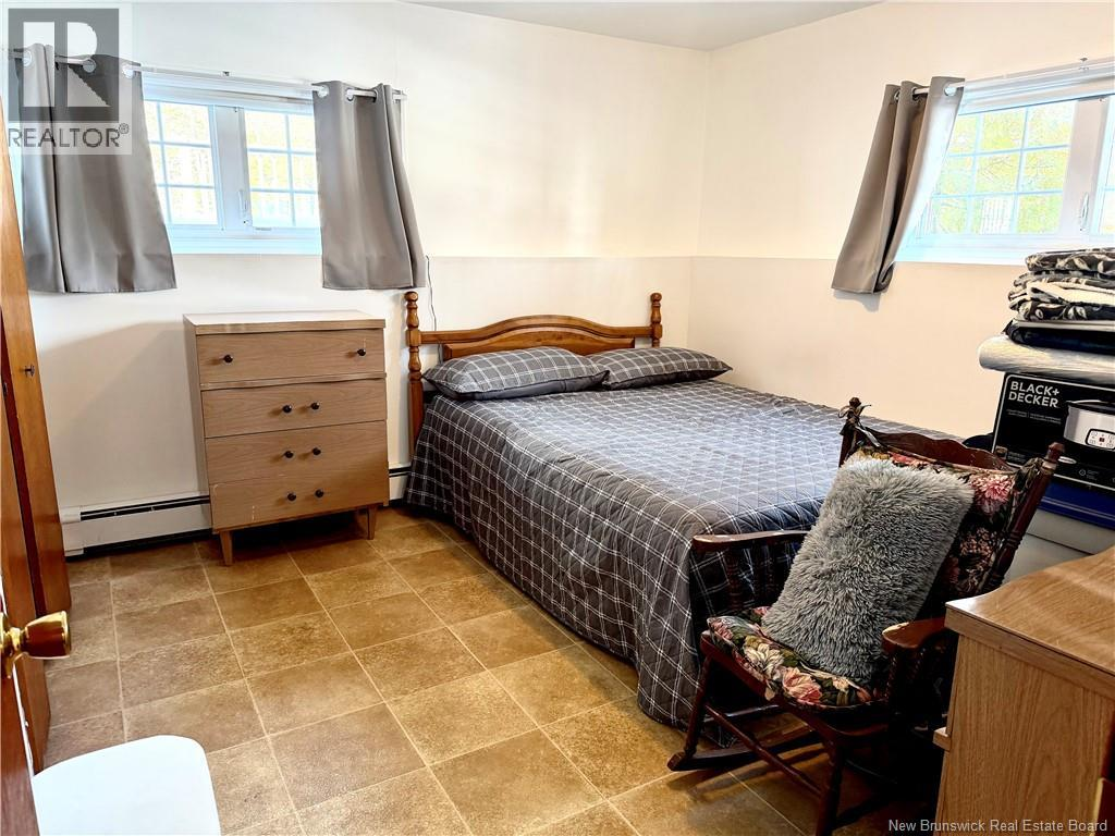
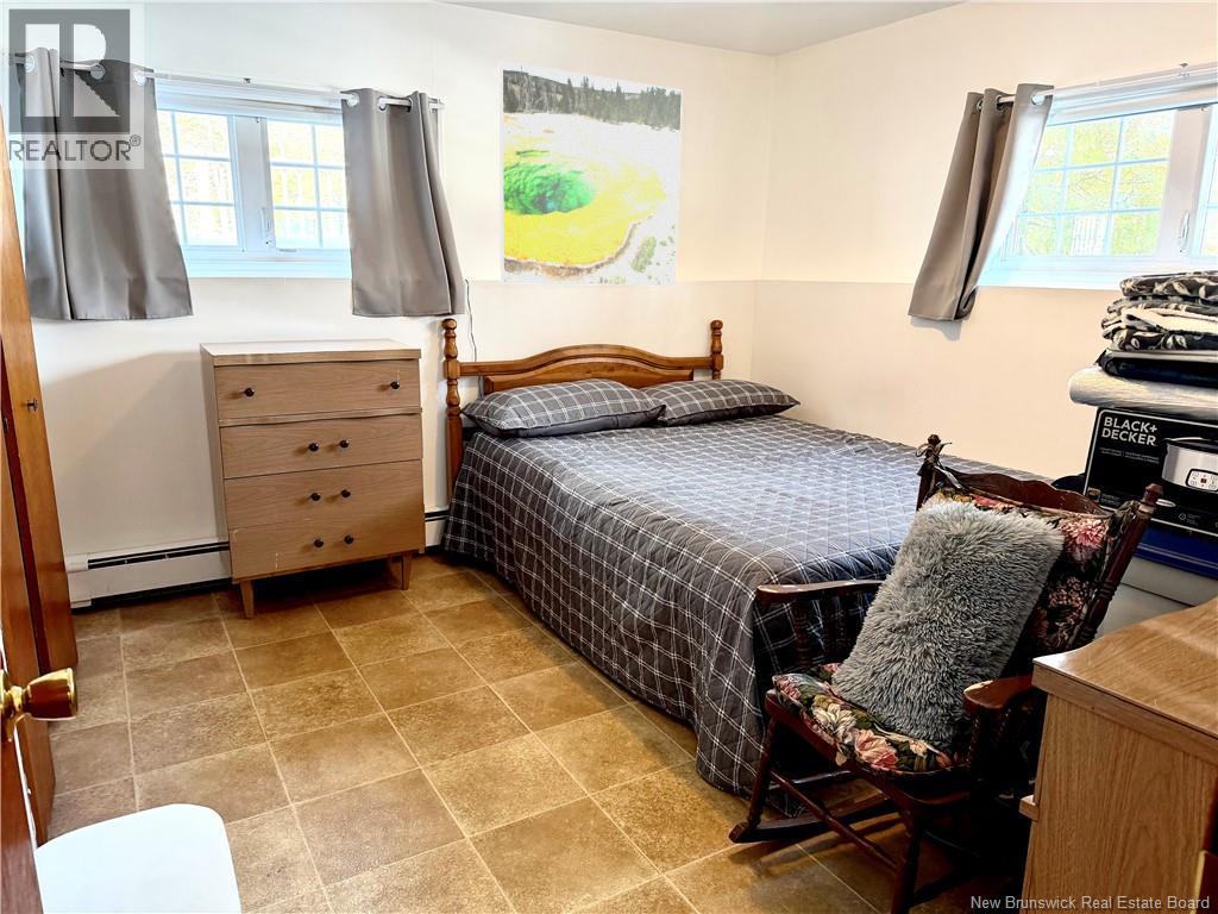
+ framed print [498,61,684,288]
